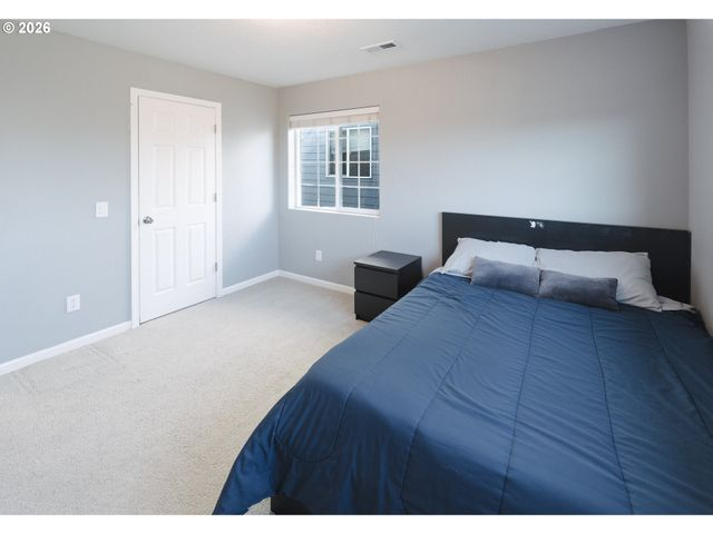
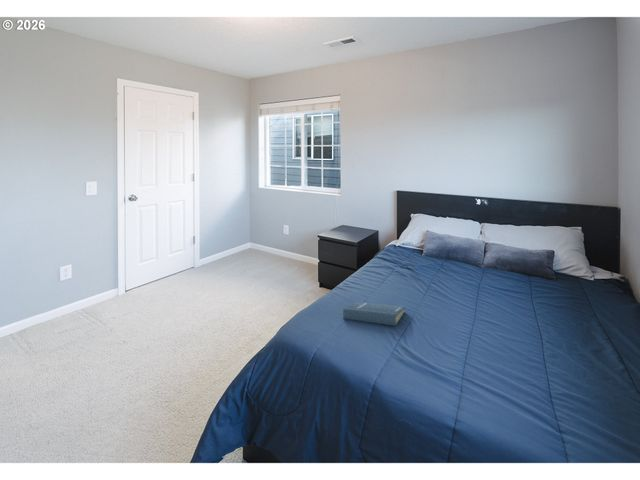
+ hardback book [342,301,406,327]
